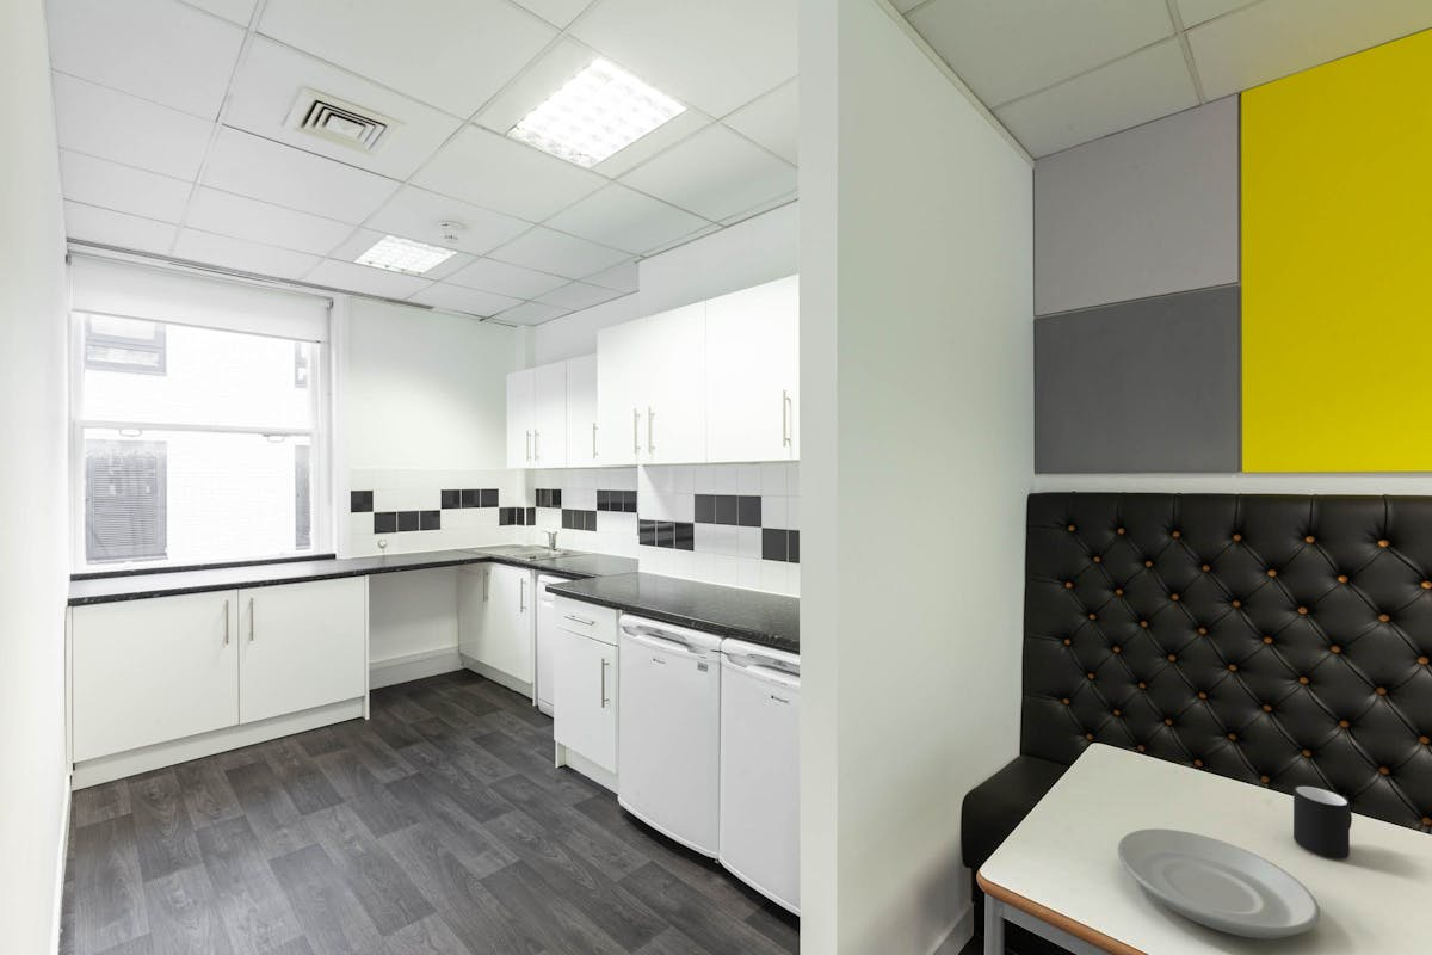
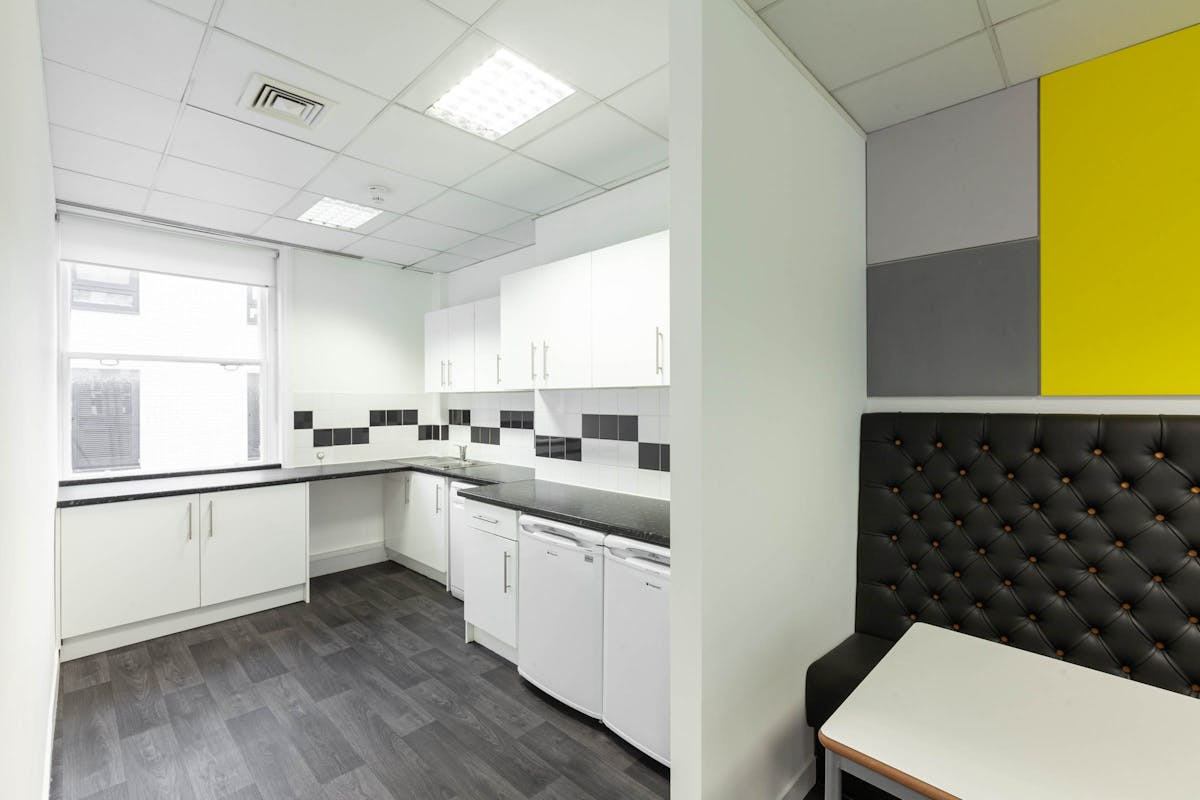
- mug [1292,784,1353,860]
- plate [1117,827,1321,939]
